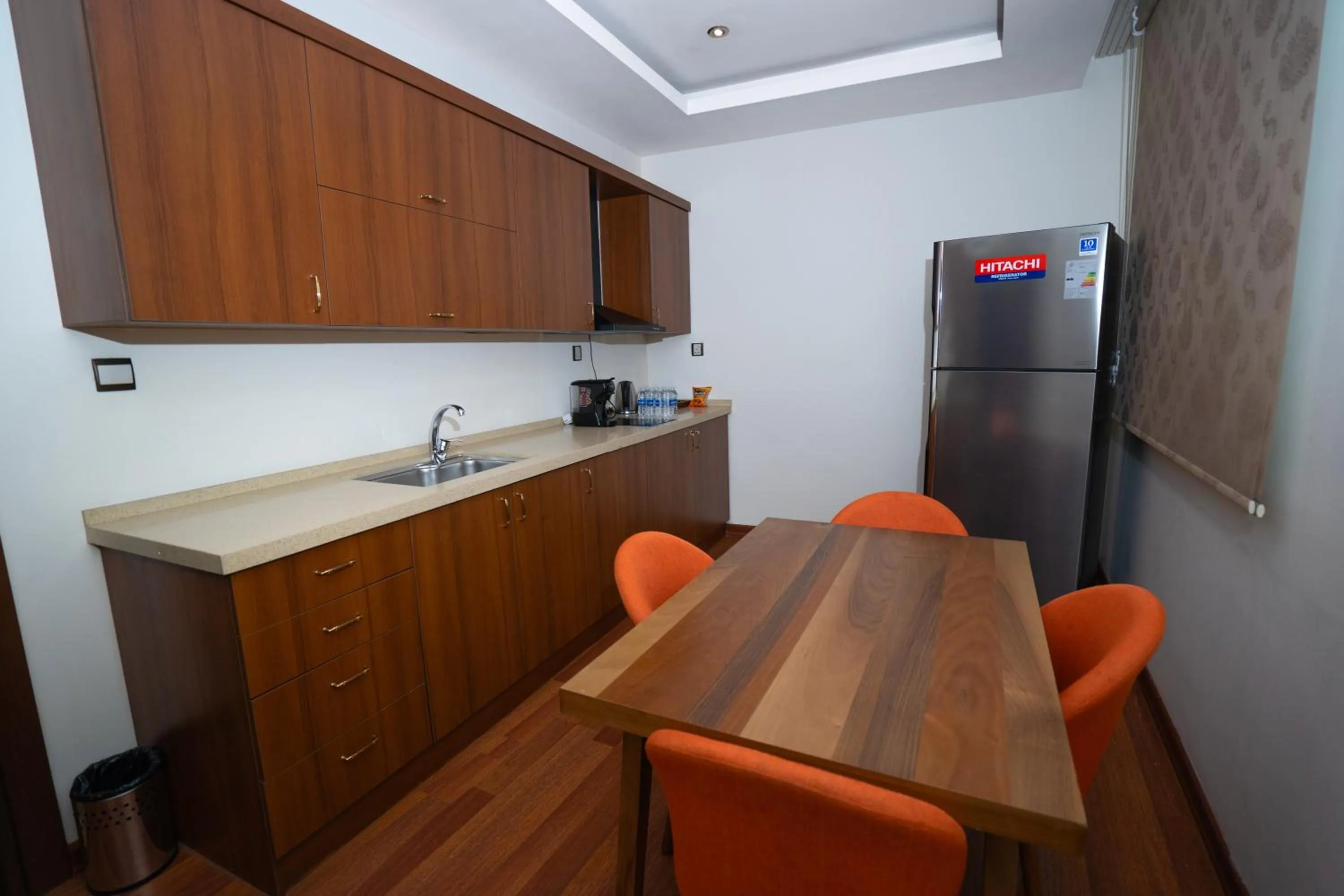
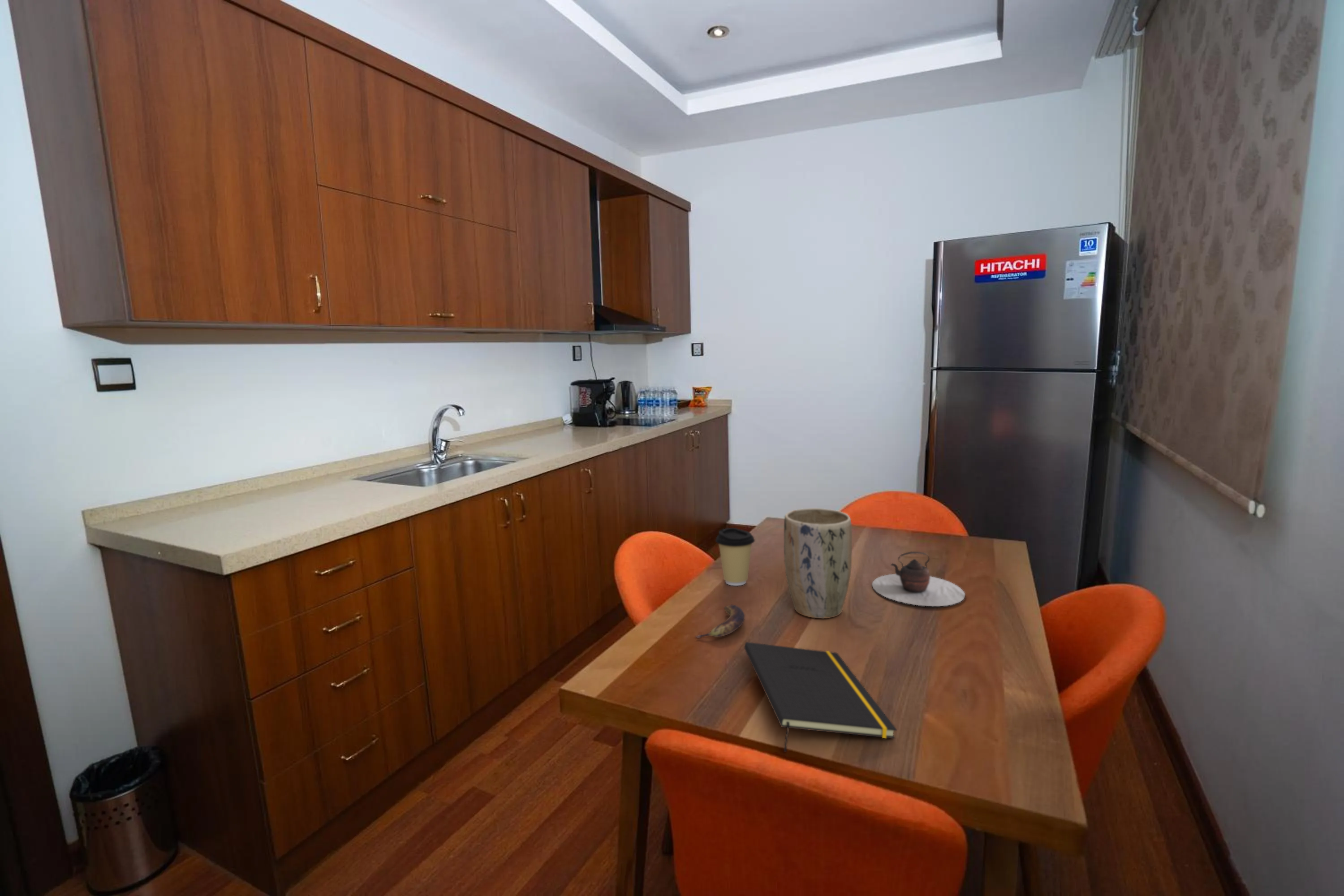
+ teapot [871,551,965,607]
+ banana [695,604,745,638]
+ coffee cup [715,527,755,586]
+ notepad [744,642,897,753]
+ plant pot [784,508,853,619]
